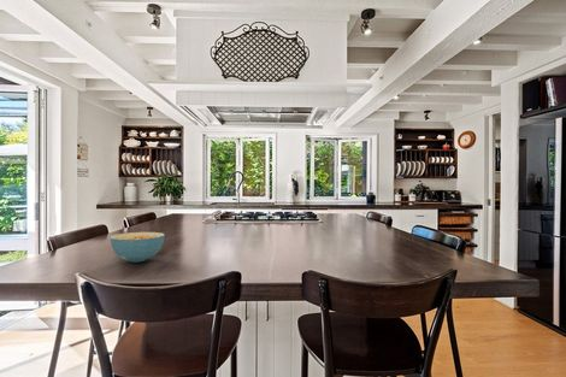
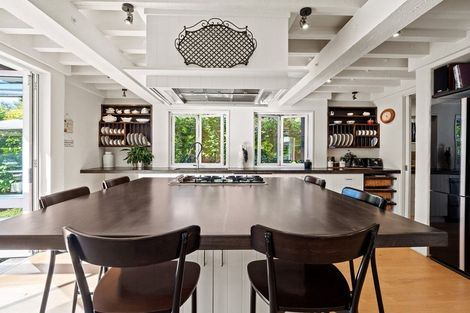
- cereal bowl [108,231,166,264]
